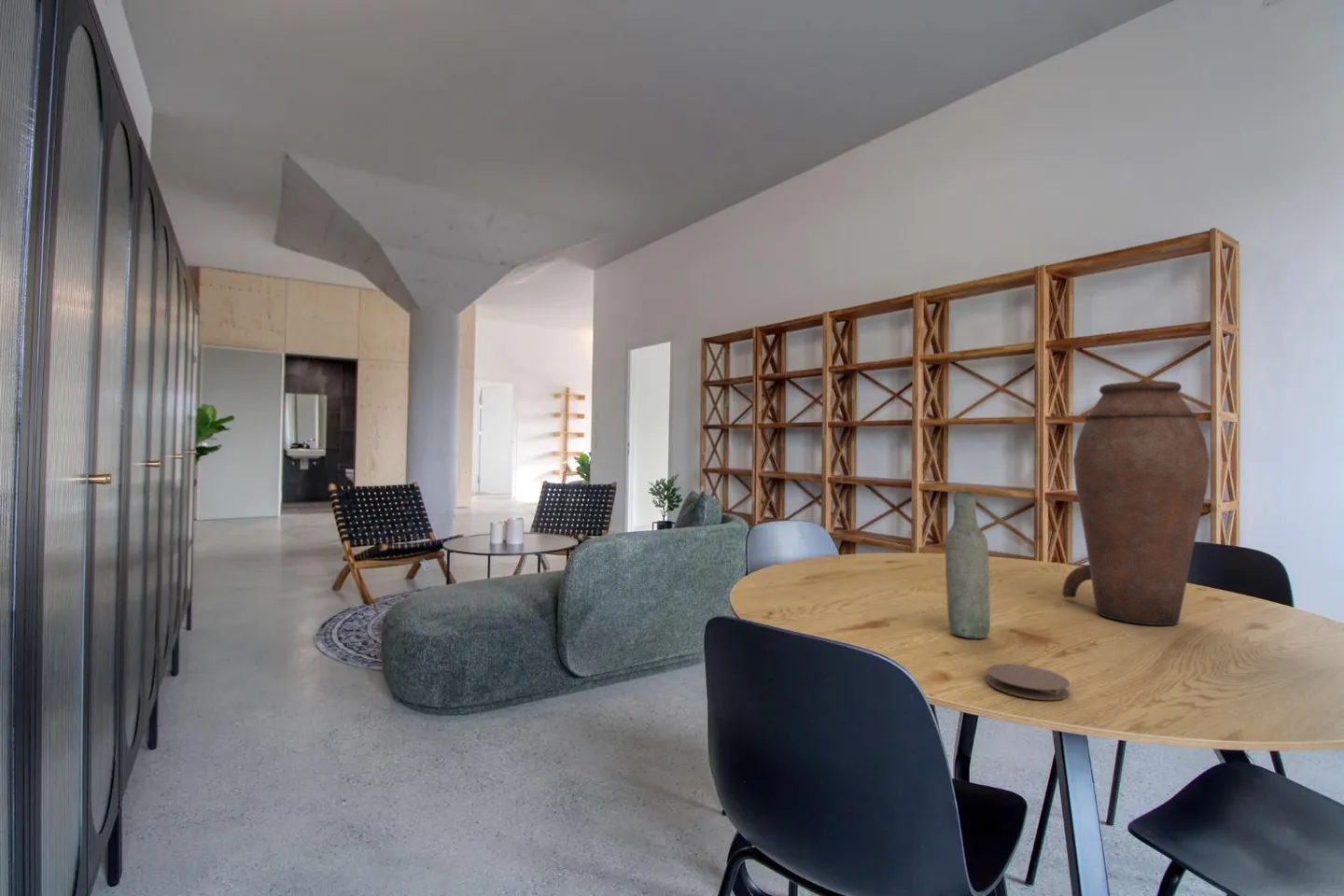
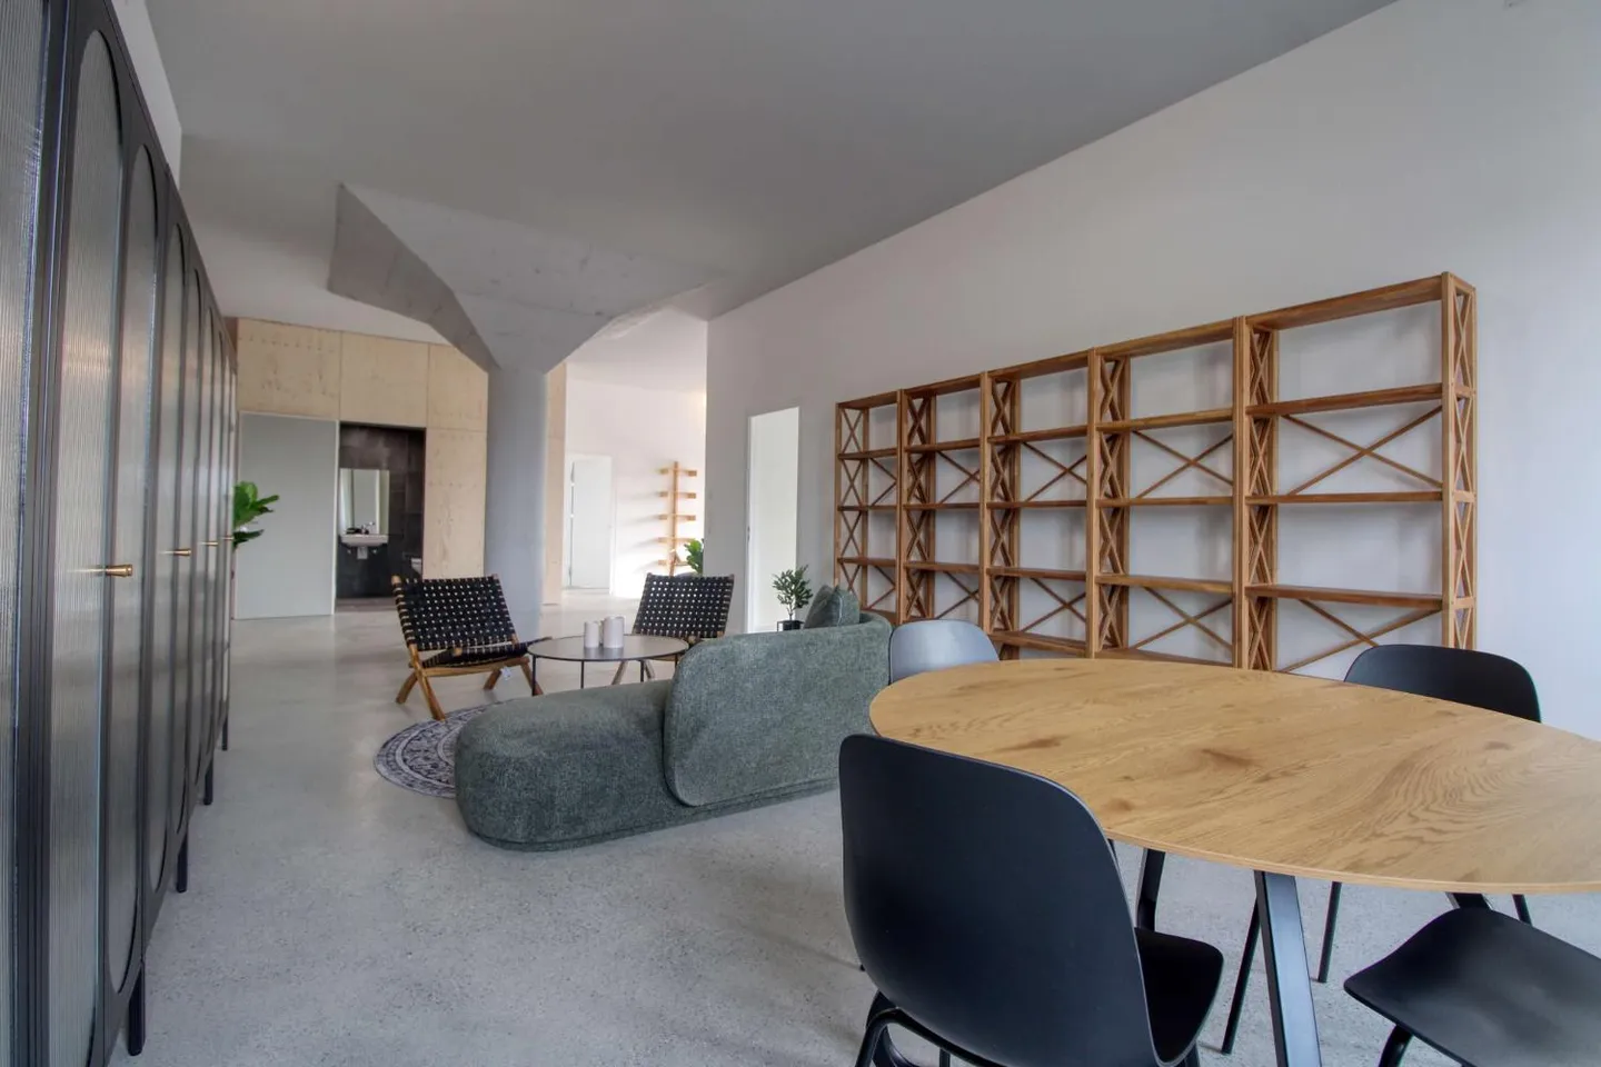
- vase [1061,380,1211,626]
- bottle [944,490,991,639]
- coaster [986,664,1071,701]
